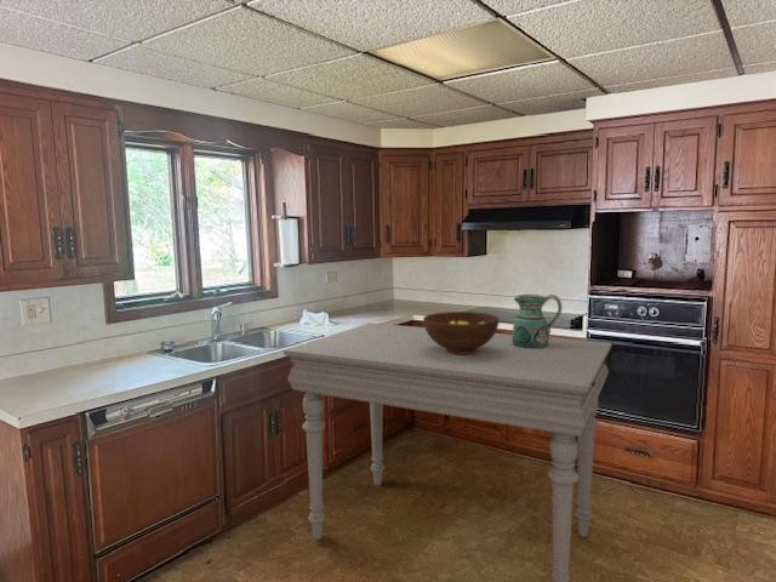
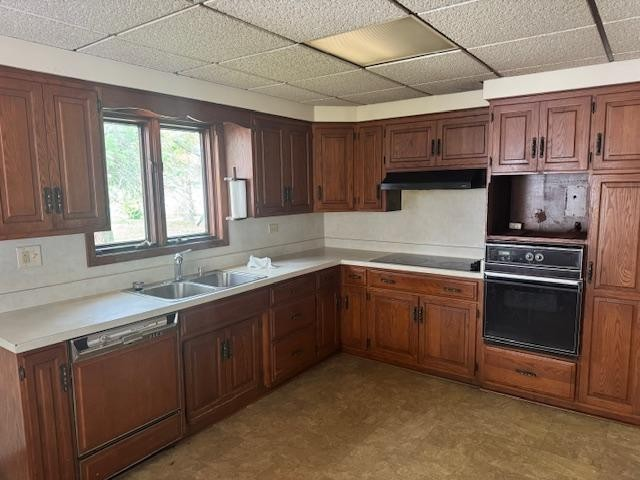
- ceramic pitcher [512,293,564,348]
- dining table [283,321,614,582]
- fruit bowl [422,310,501,354]
